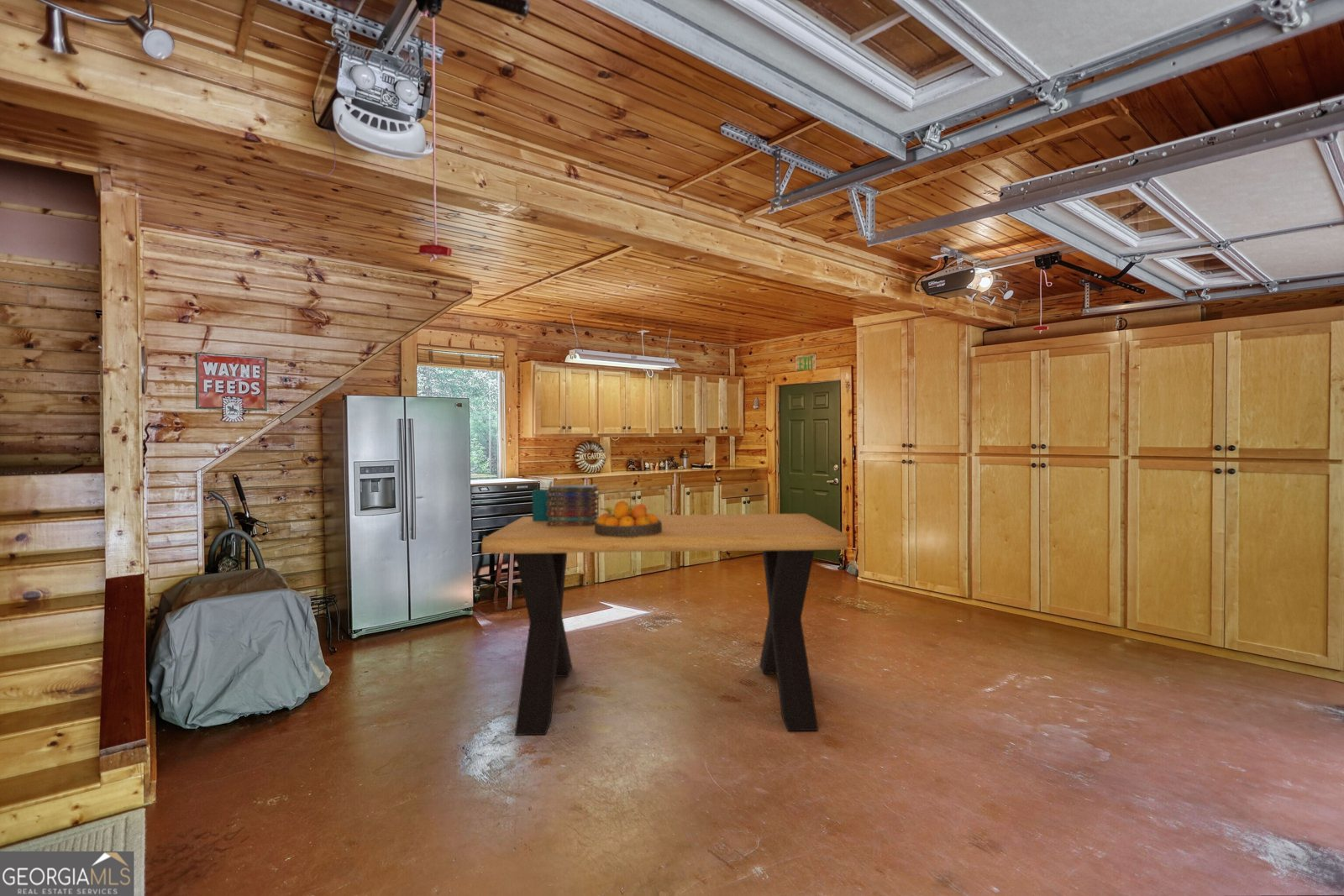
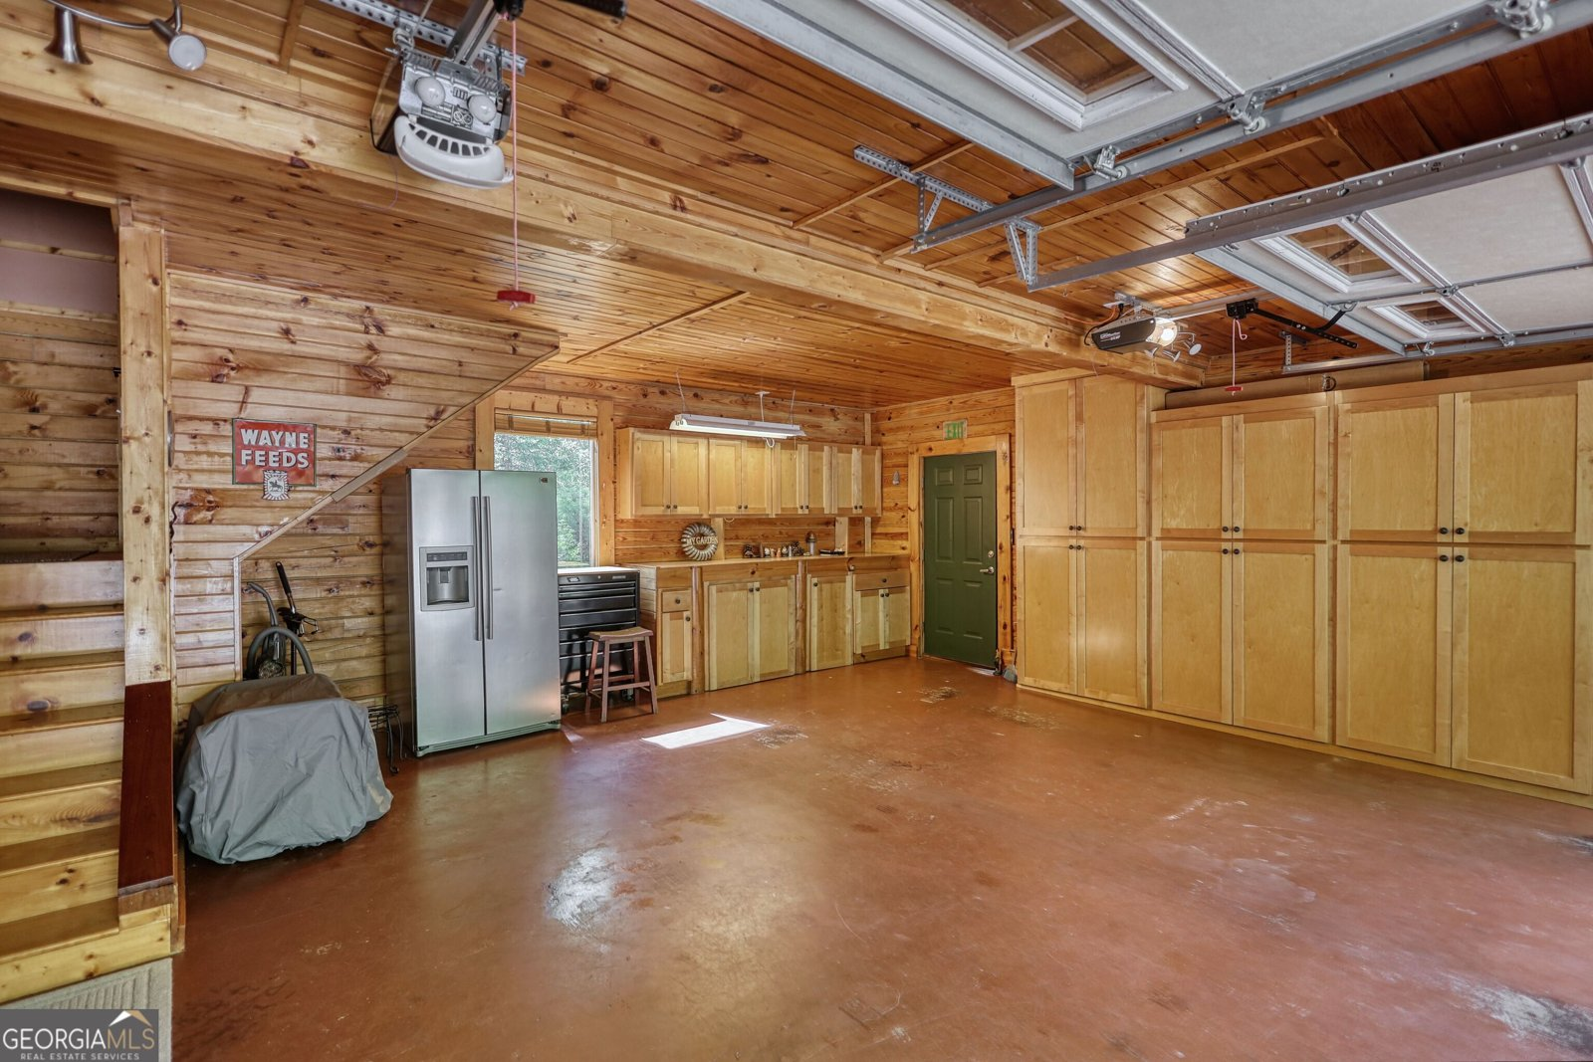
- fruit bowl [595,500,662,537]
- dining table [480,480,848,736]
- book stack [546,484,601,527]
